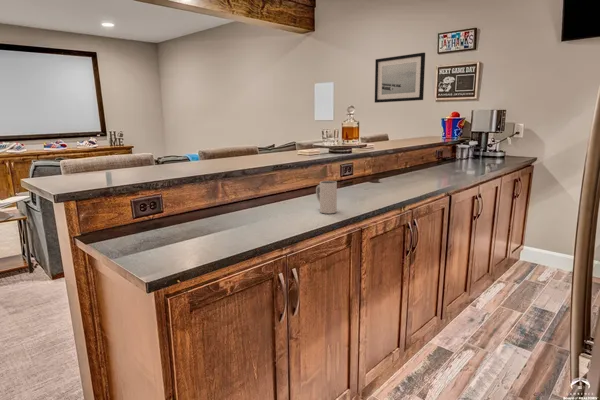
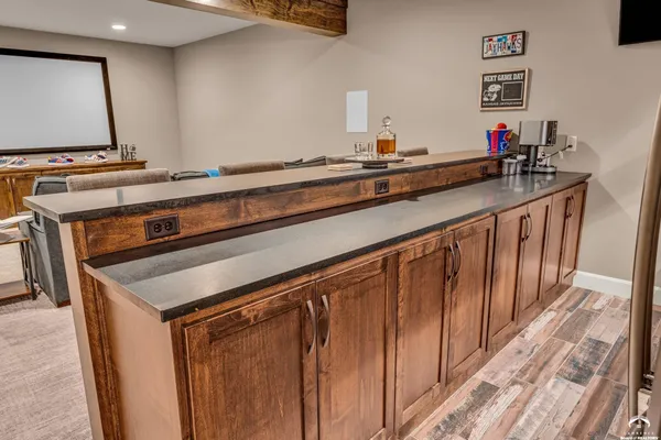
- wall art [374,52,426,104]
- mug [315,180,338,214]
